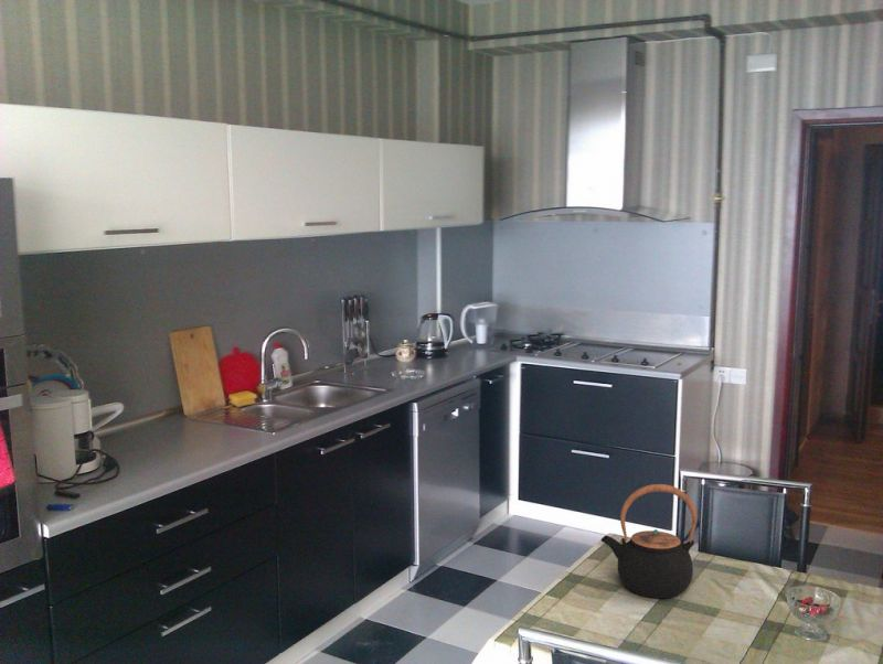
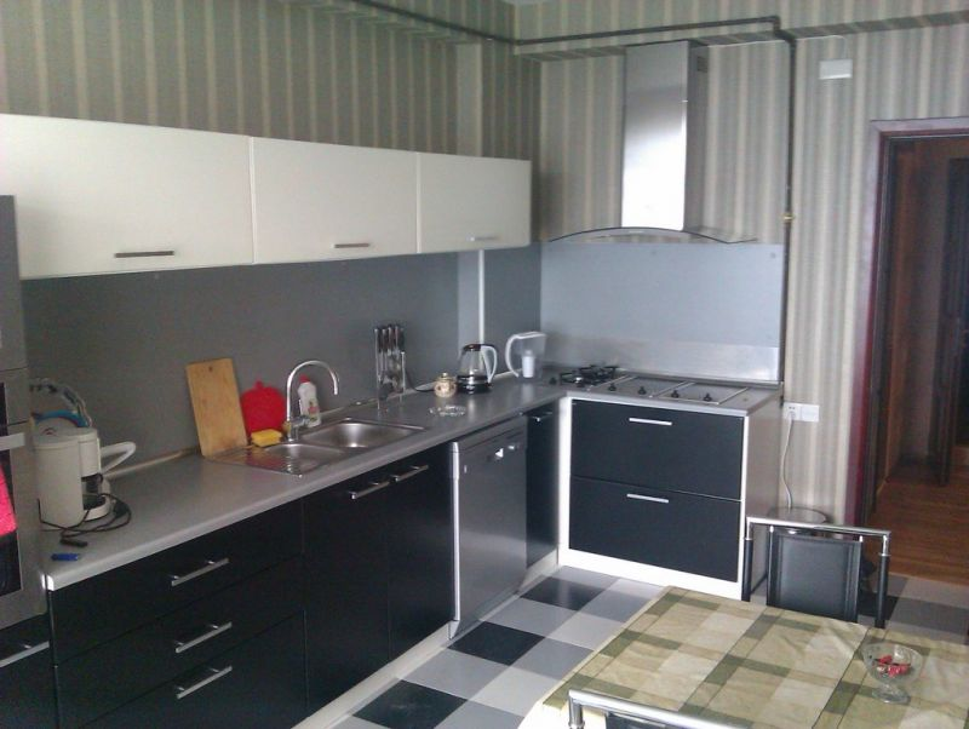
- teapot [600,483,698,599]
